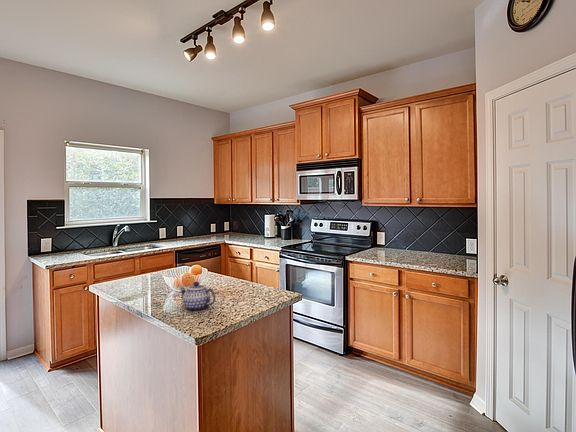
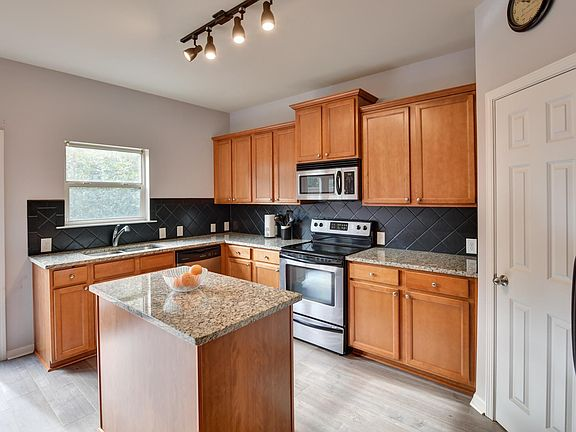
- teapot [179,280,217,311]
